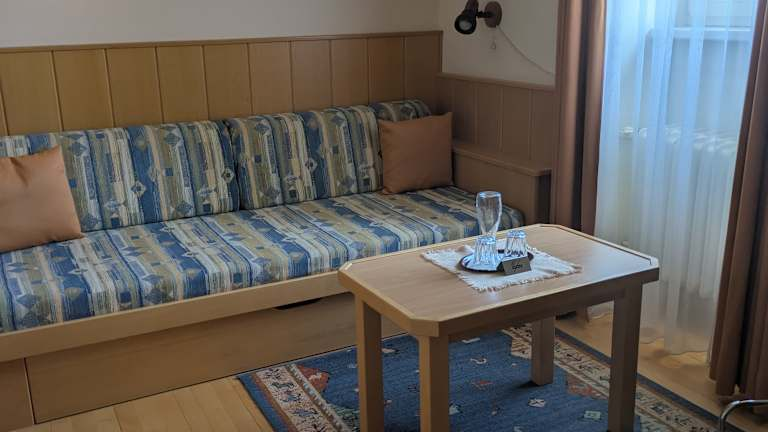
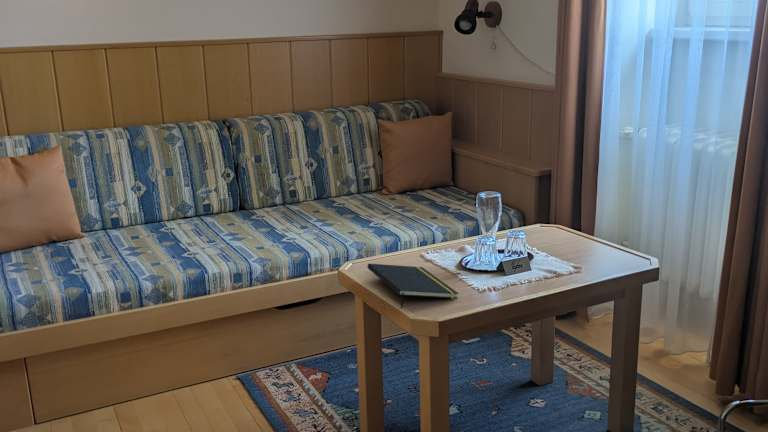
+ notepad [366,263,460,309]
